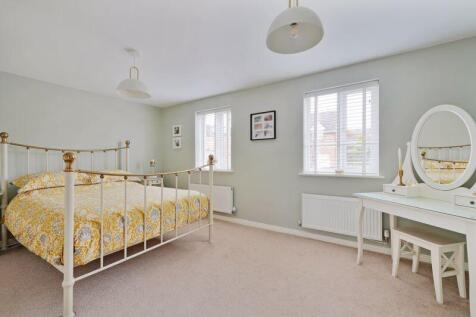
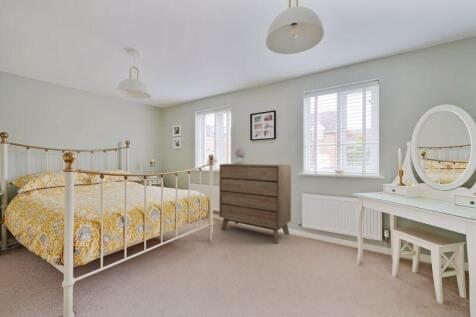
+ table lamp [225,147,247,165]
+ dresser [218,163,292,245]
